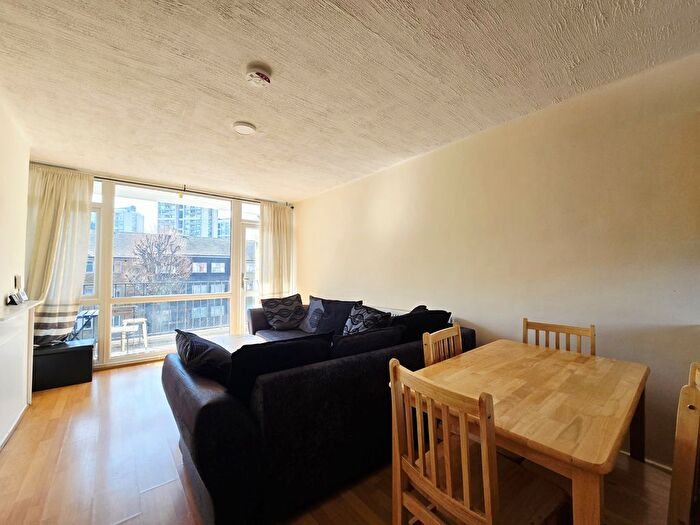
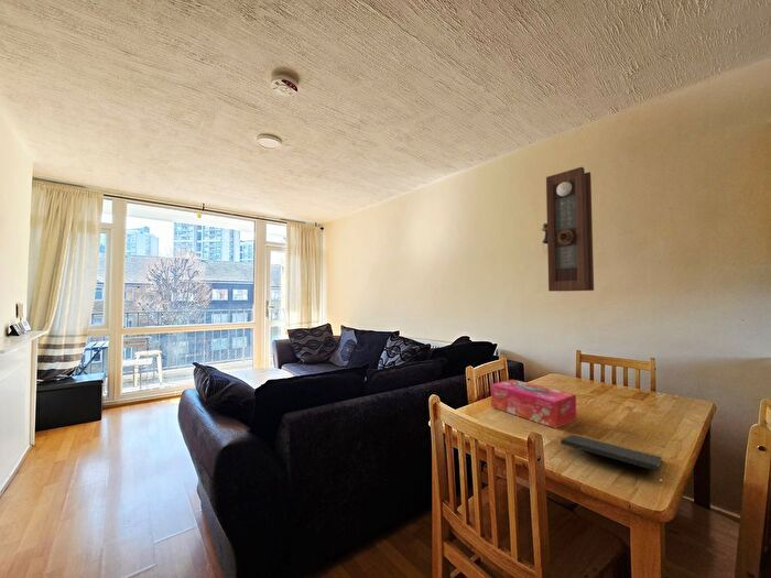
+ pendulum clock [541,166,595,293]
+ notepad [560,433,664,486]
+ tissue box [490,379,577,429]
